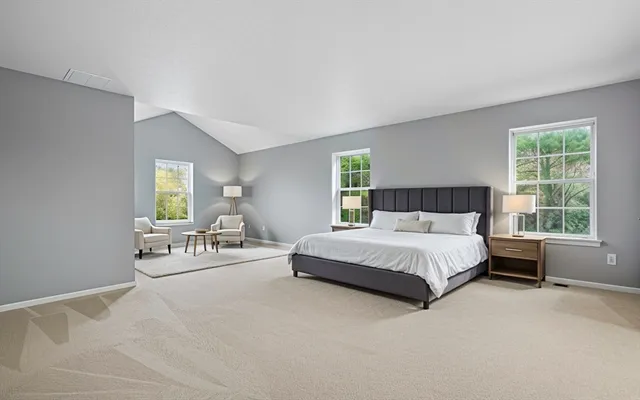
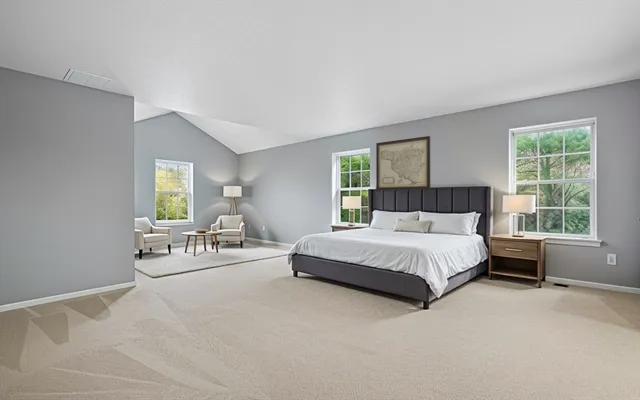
+ wall art [375,135,431,191]
